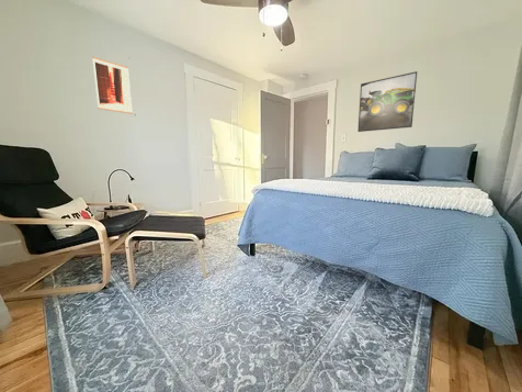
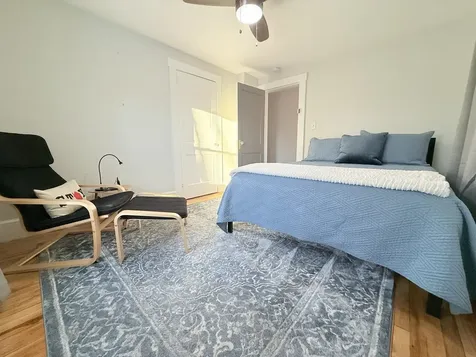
- wall art [91,56,134,115]
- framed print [356,70,419,133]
